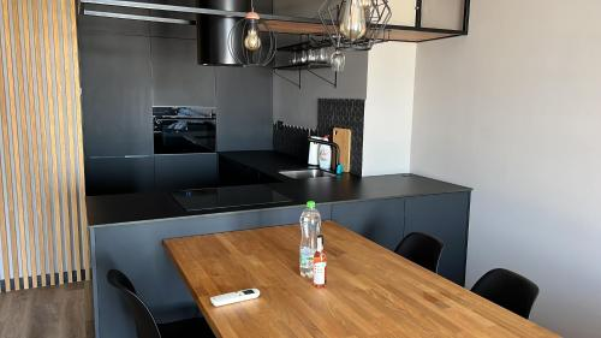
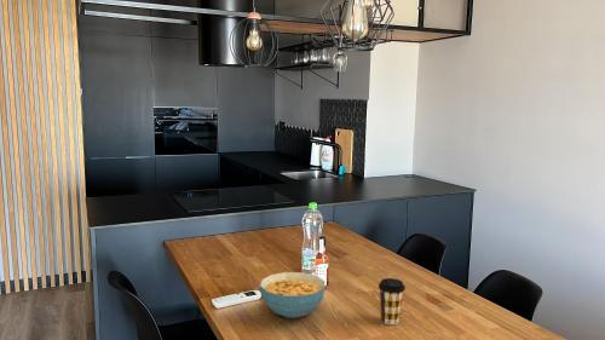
+ coffee cup [378,277,407,325]
+ cereal bowl [259,271,325,319]
